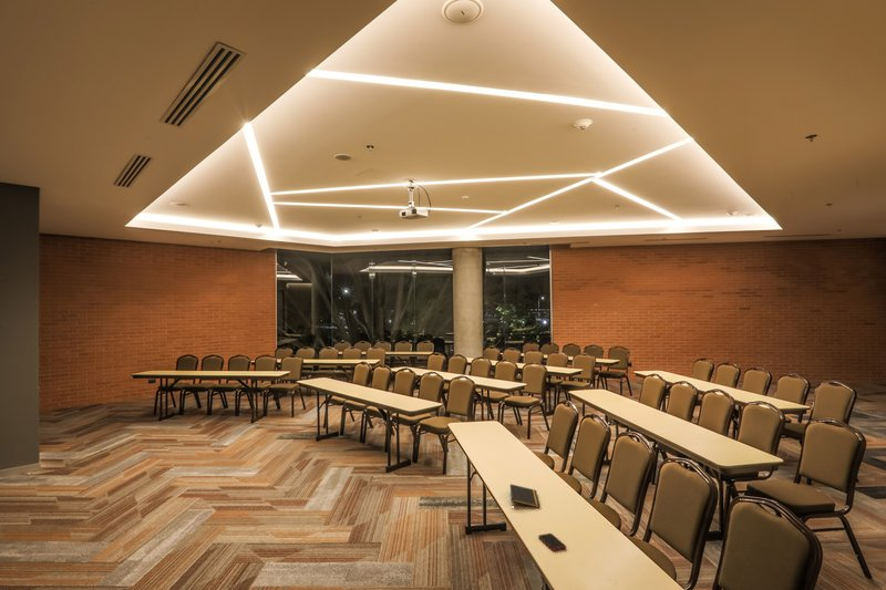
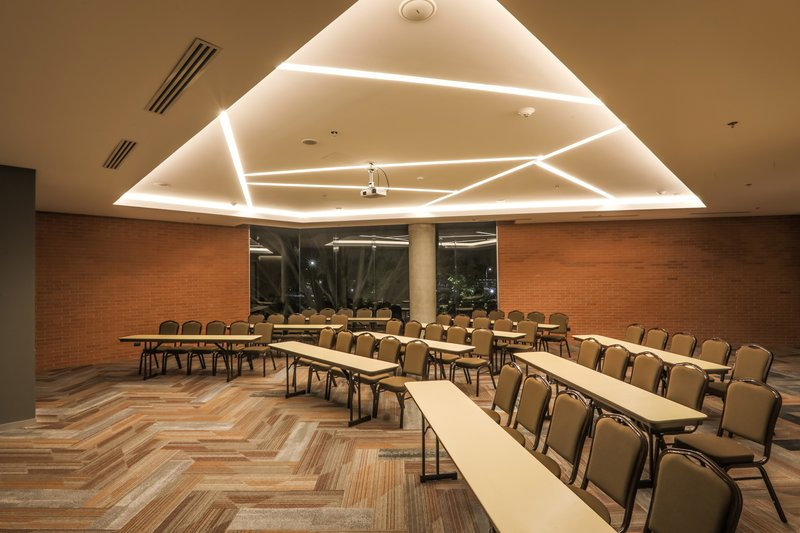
- notepad [509,484,540,508]
- cell phone [537,532,567,552]
